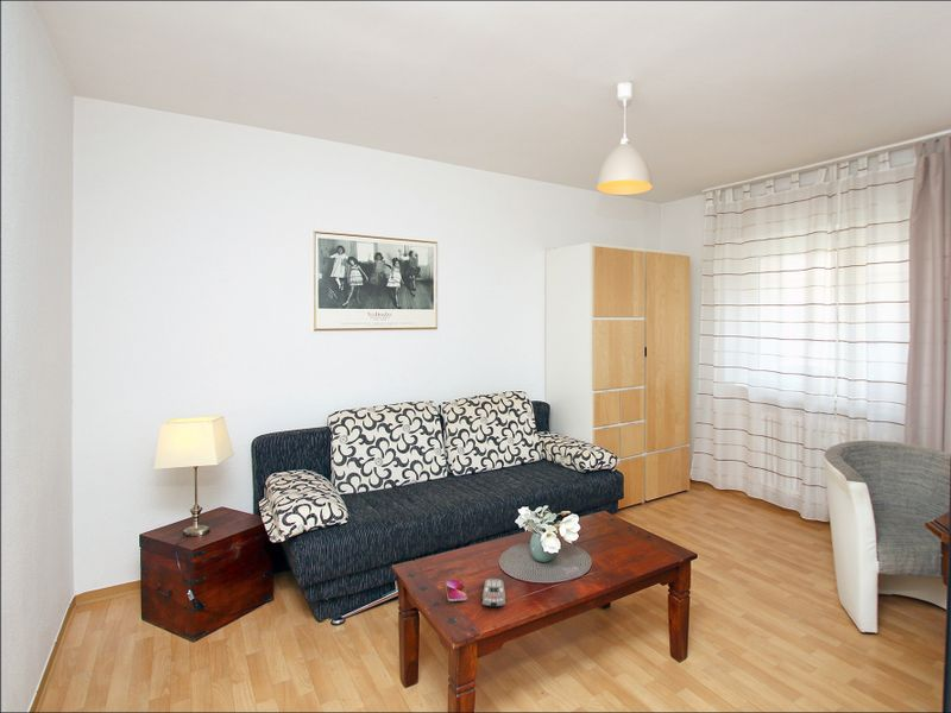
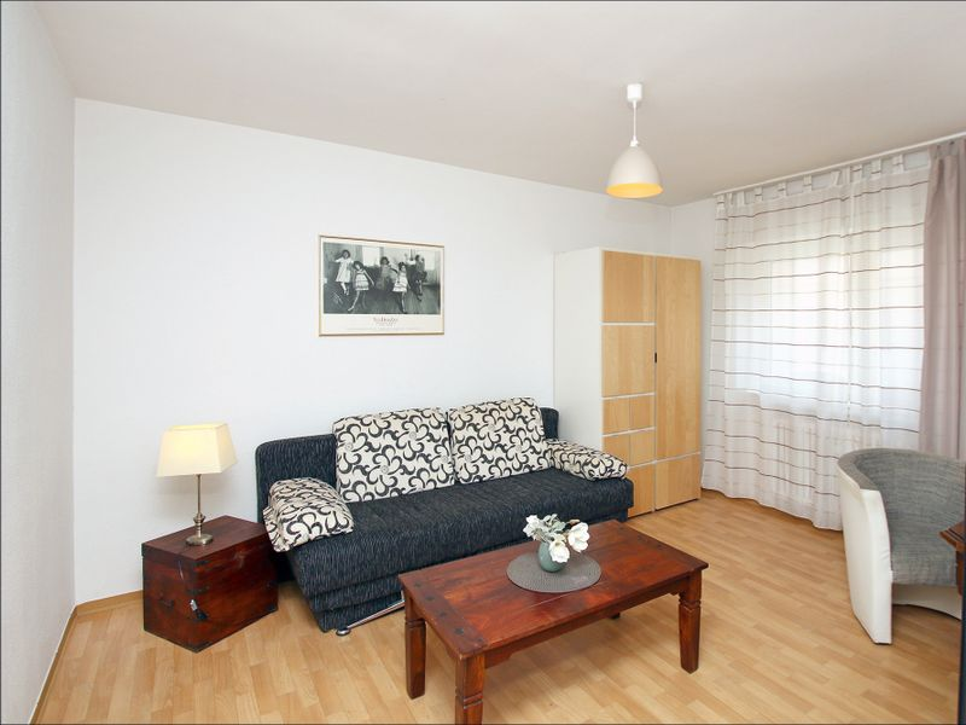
- smartphone [445,579,468,602]
- remote control [481,578,506,608]
